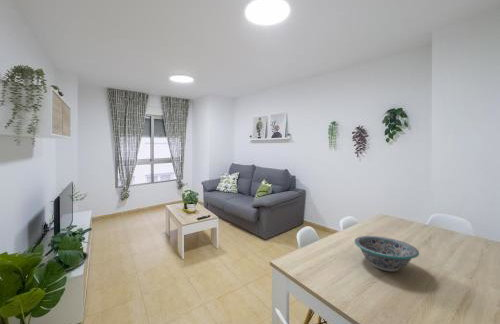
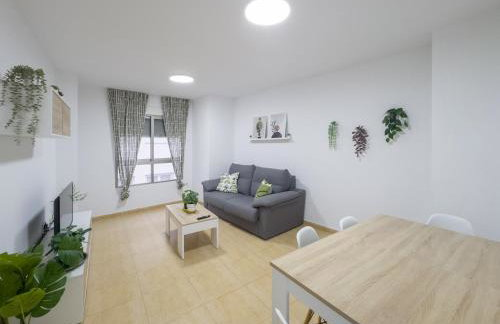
- decorative bowl [354,235,420,273]
